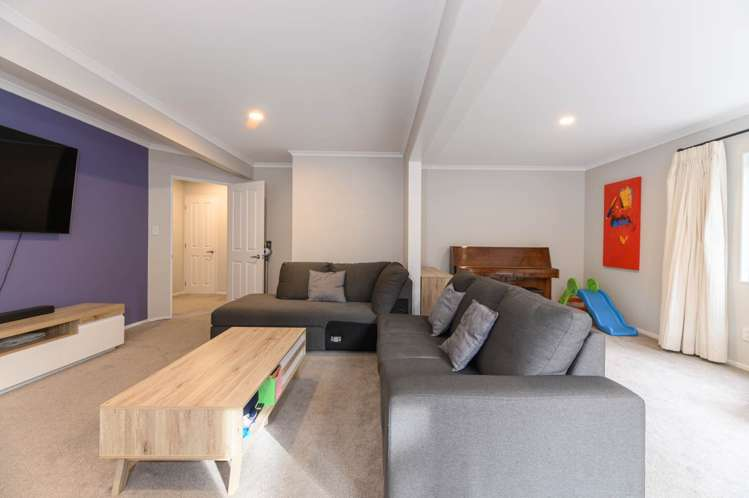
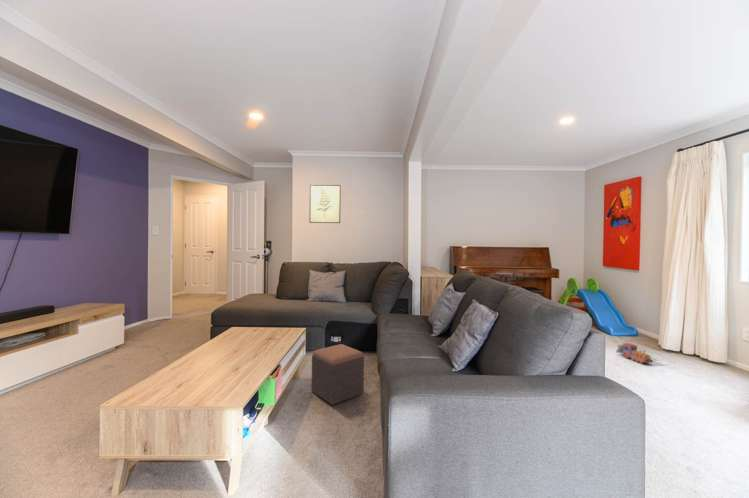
+ wall art [308,184,342,224]
+ toy train [615,342,654,365]
+ footstool [311,343,365,406]
